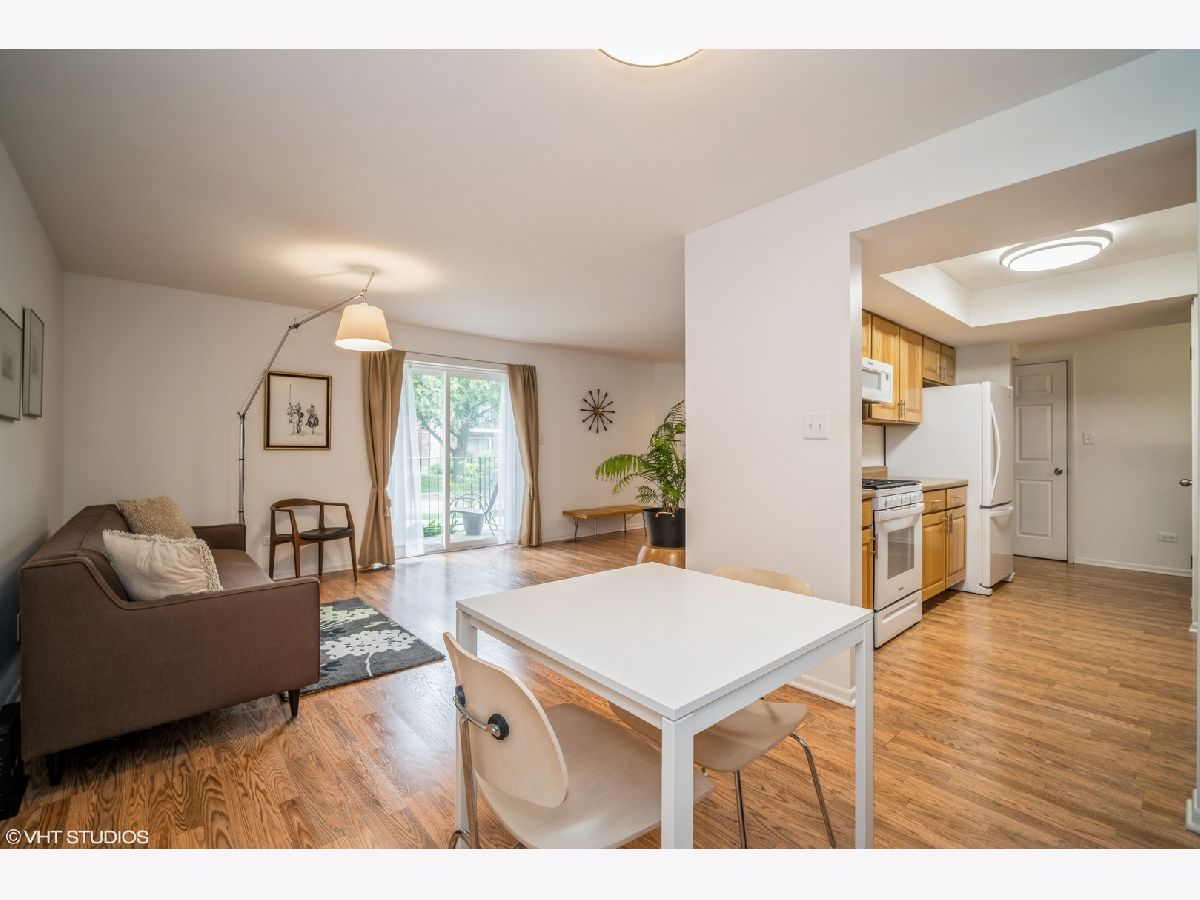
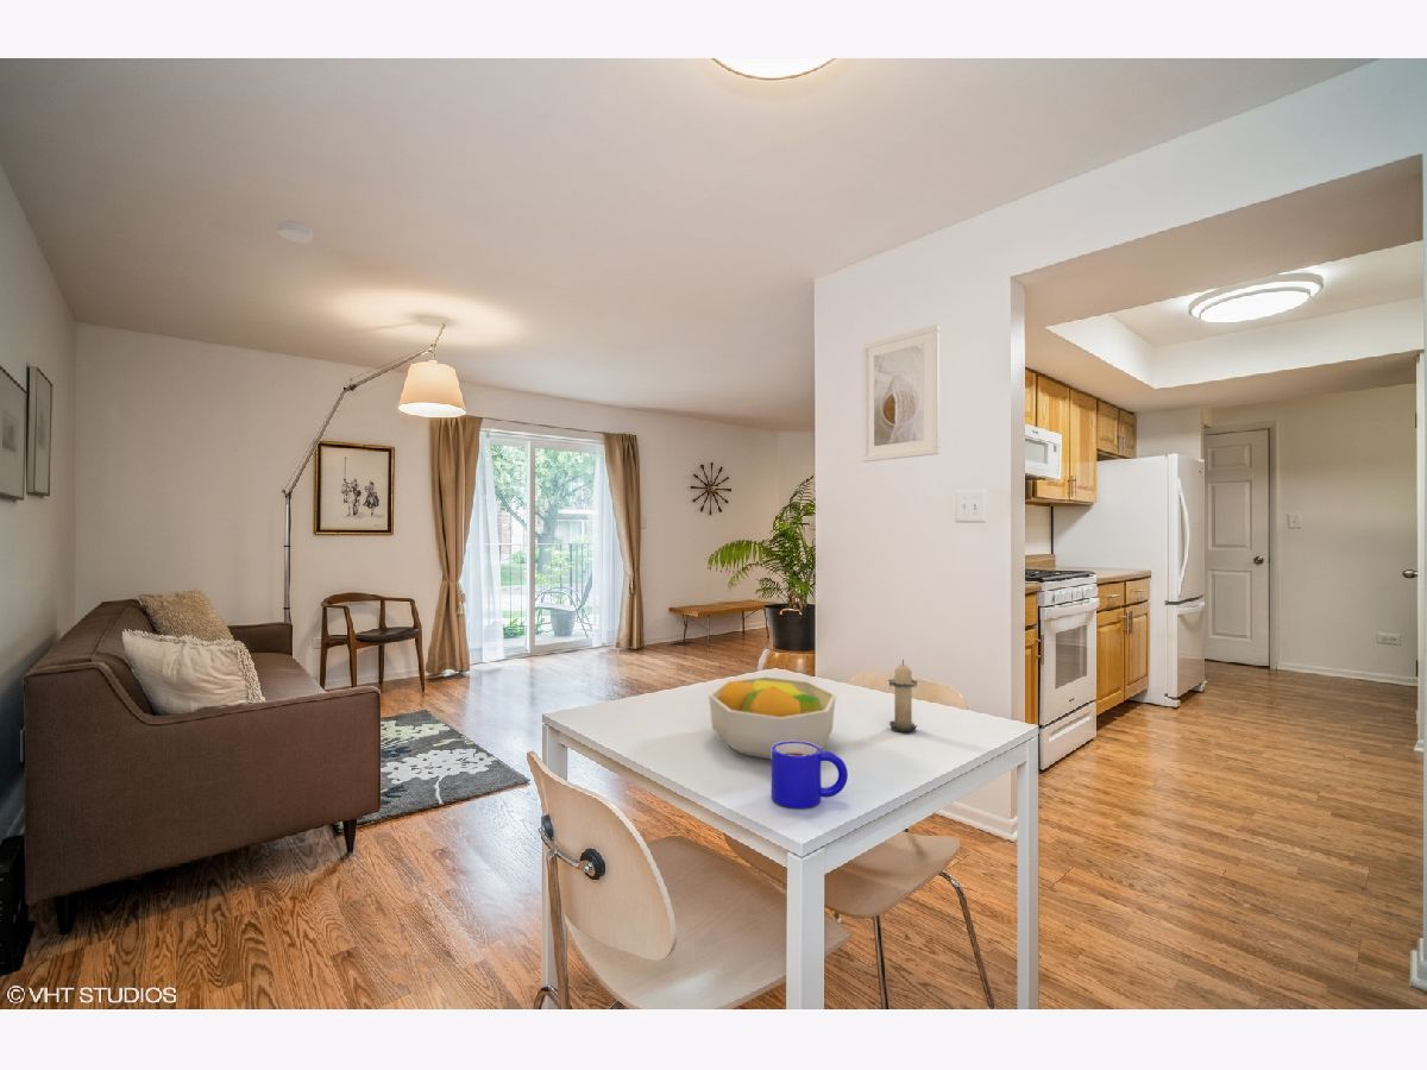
+ fruit bowl [708,675,837,761]
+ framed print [861,323,941,464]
+ smoke detector [277,219,313,244]
+ mug [771,741,849,810]
+ candle [887,659,919,732]
